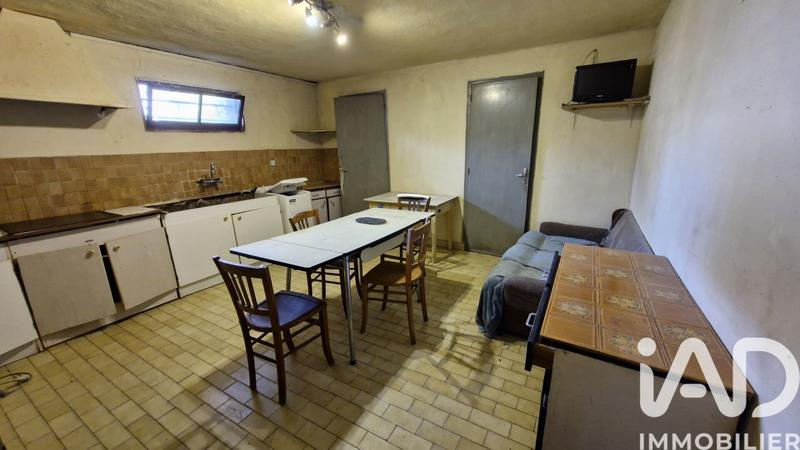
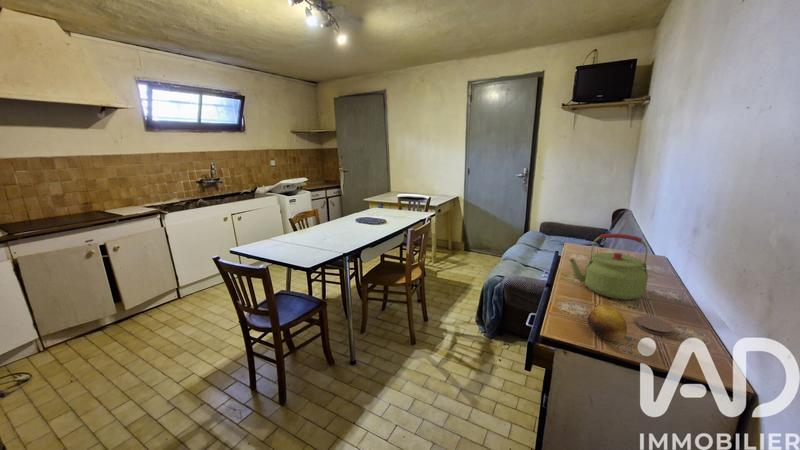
+ fruit [586,305,628,342]
+ coaster [634,315,675,337]
+ kettle [569,233,649,301]
